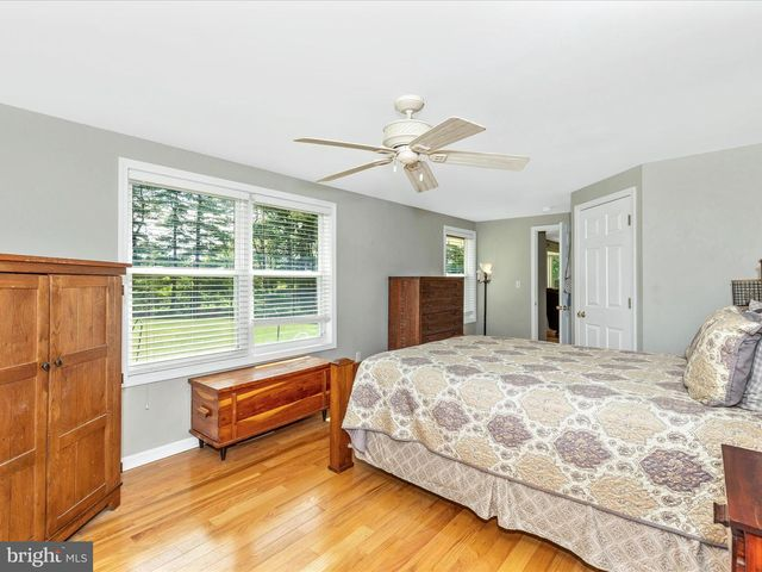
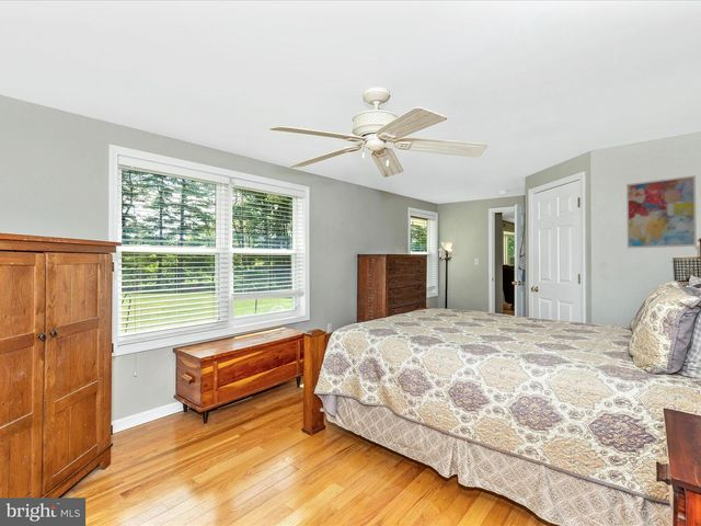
+ wall art [625,174,698,250]
